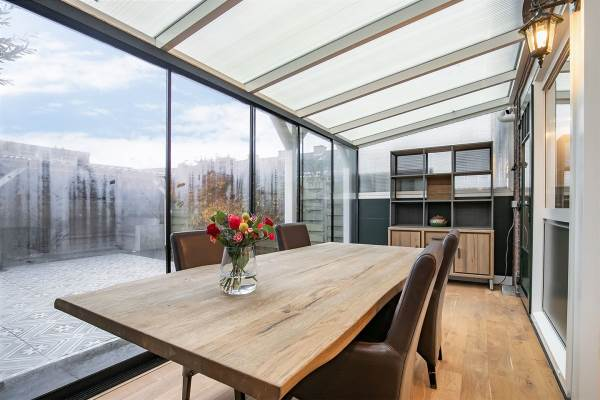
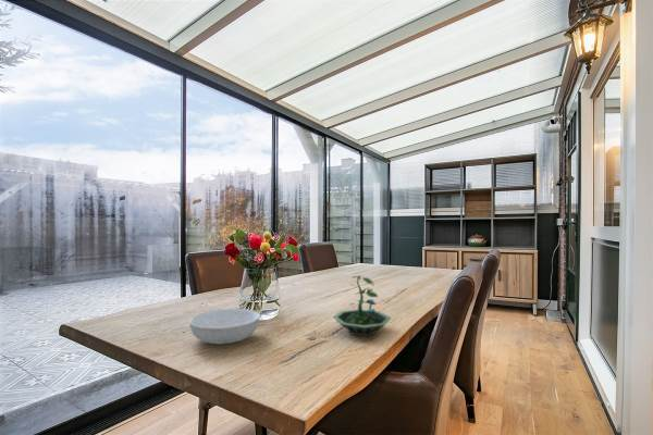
+ serving bowl [188,308,261,345]
+ terrarium [332,275,392,337]
